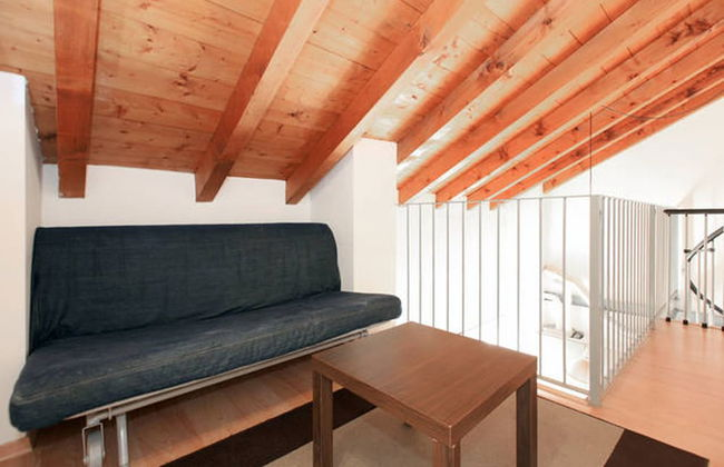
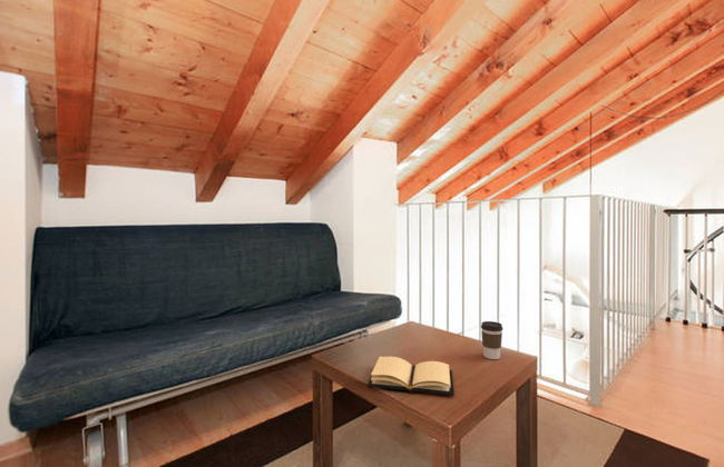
+ coffee cup [480,320,503,360]
+ book [366,356,456,397]
